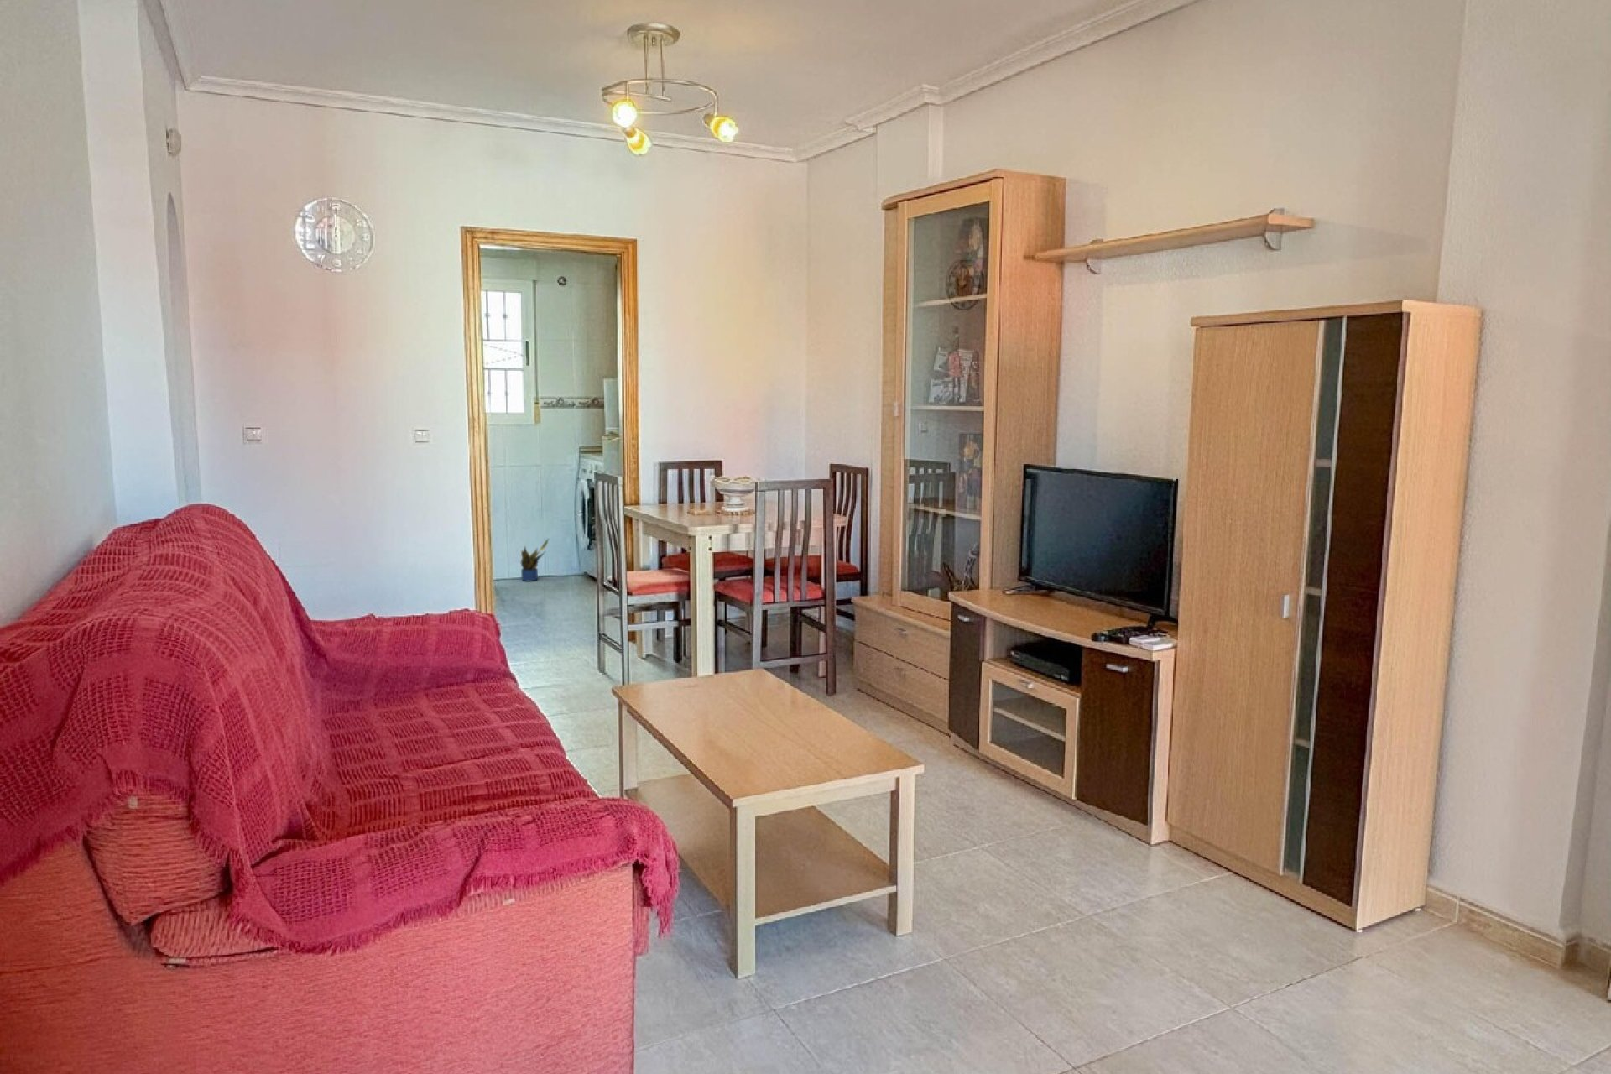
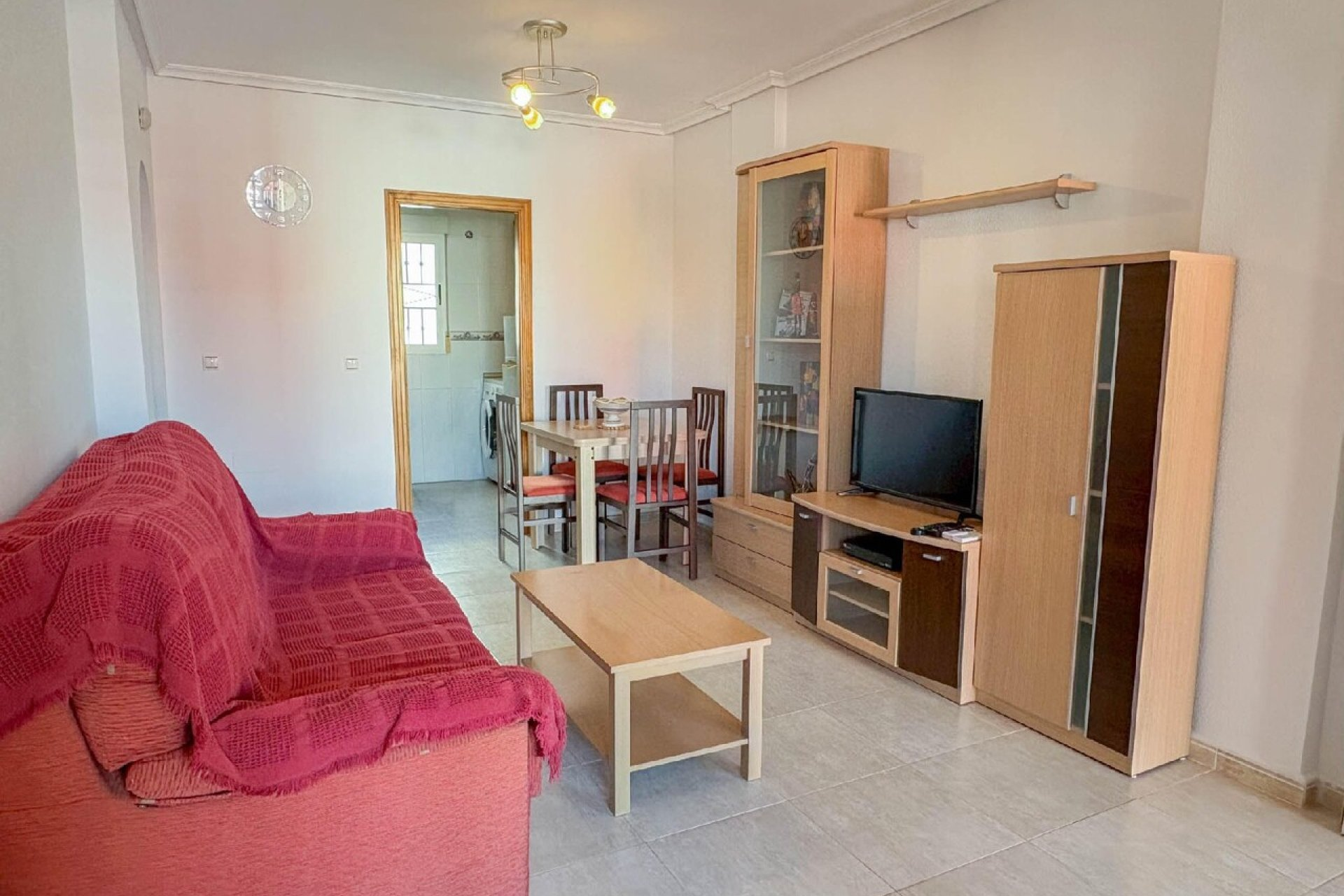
- potted plant [520,538,549,583]
